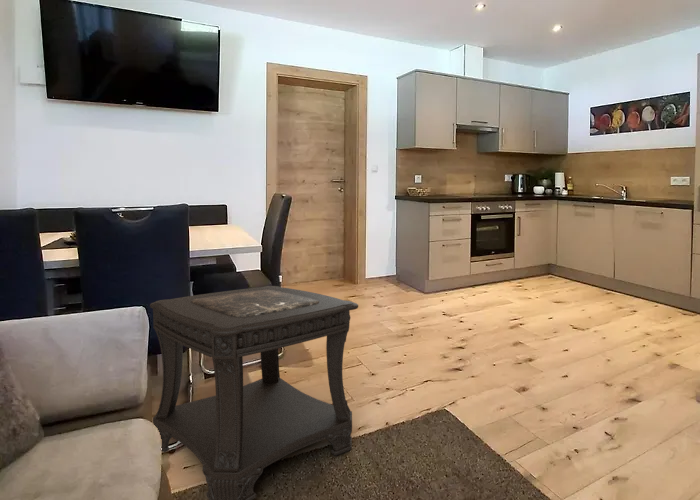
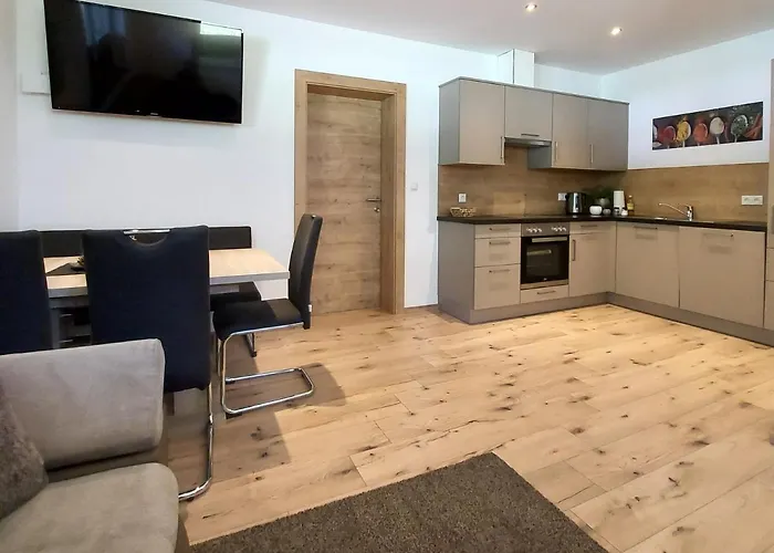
- side table [149,285,359,500]
